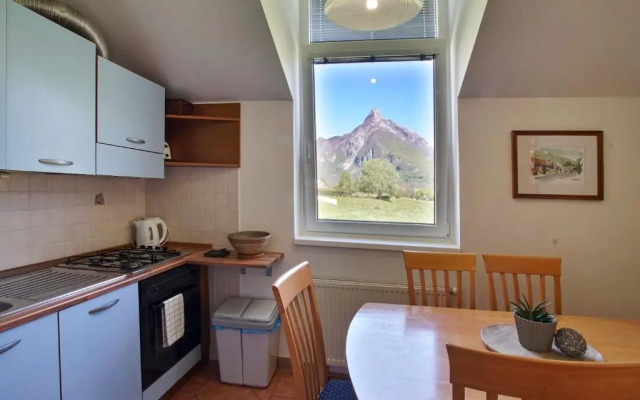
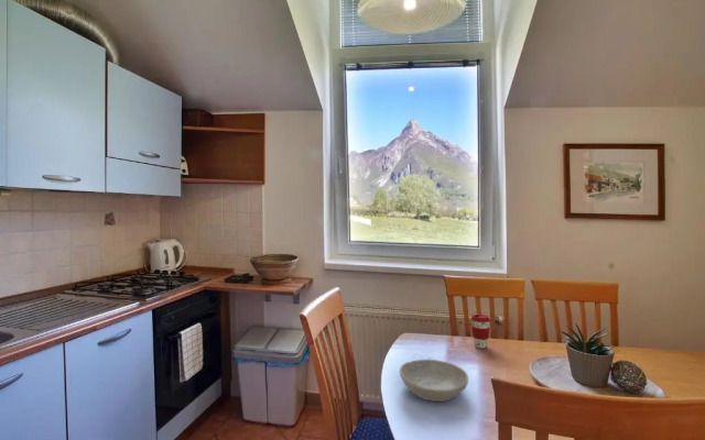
+ coffee cup [469,314,491,350]
+ bowl [399,359,469,403]
